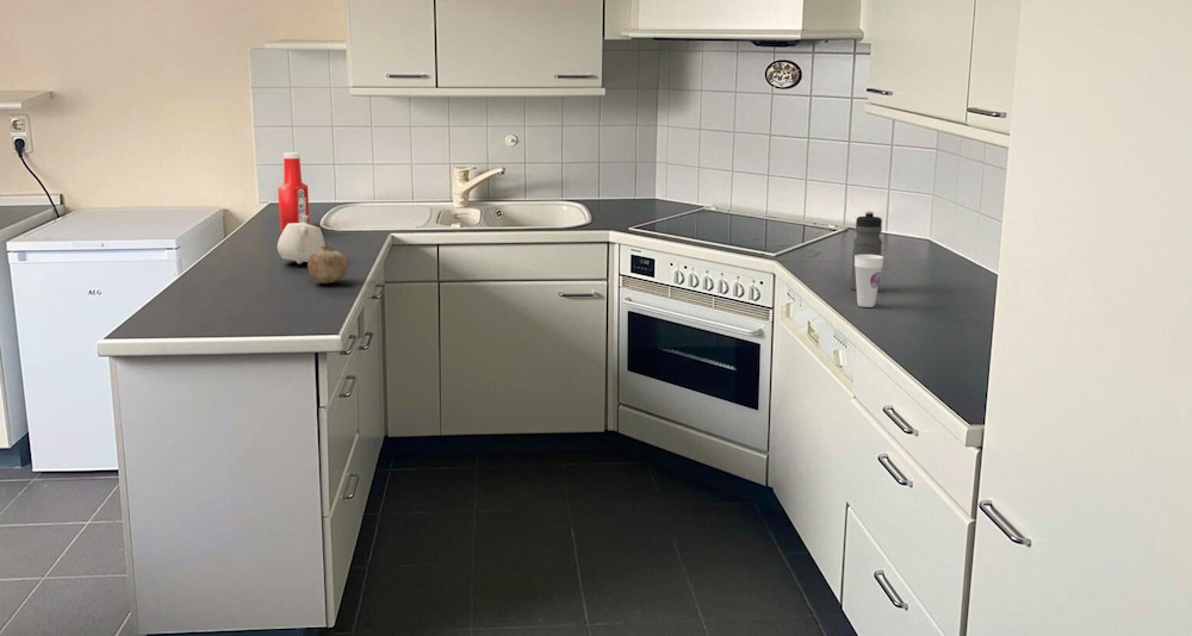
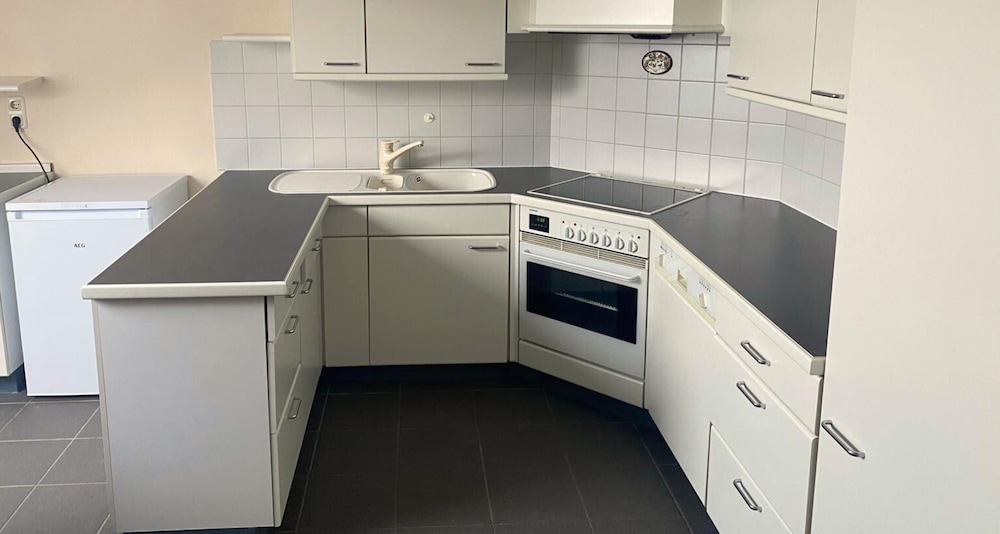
- fruit [306,244,349,285]
- soap bottle [277,151,310,233]
- water bottle [850,210,883,292]
- teapot [277,216,325,264]
- cup [855,255,884,308]
